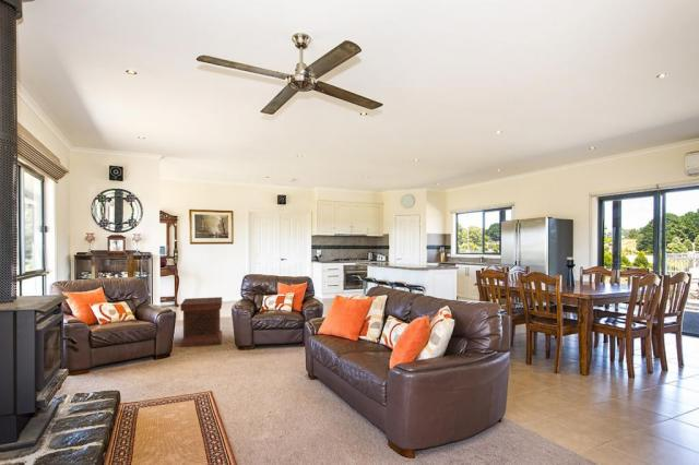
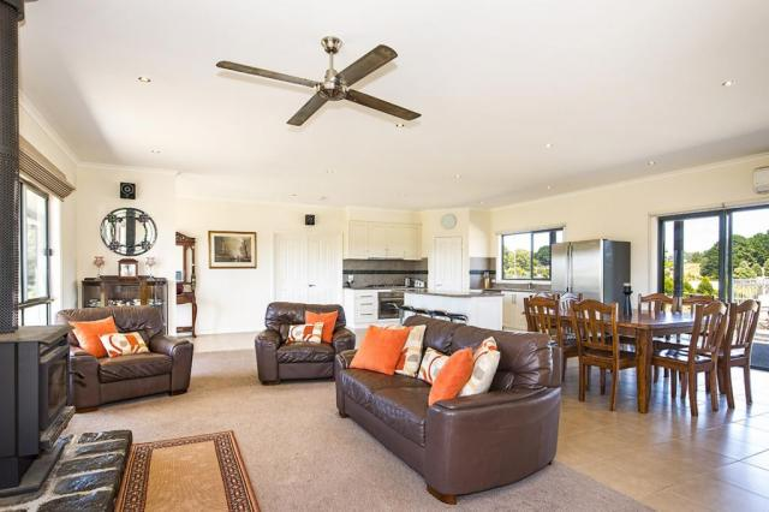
- side table [179,296,223,348]
